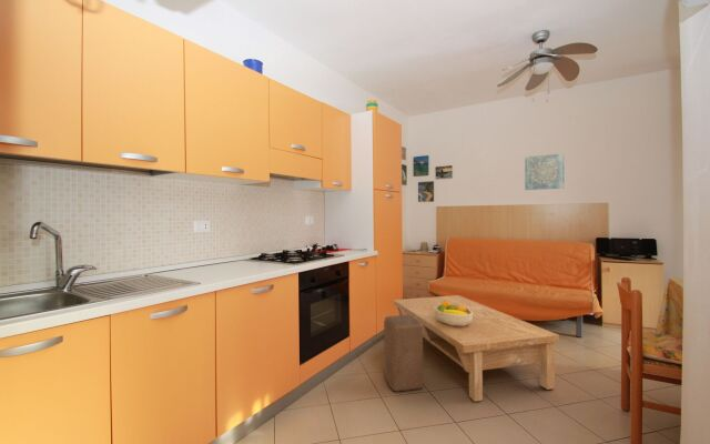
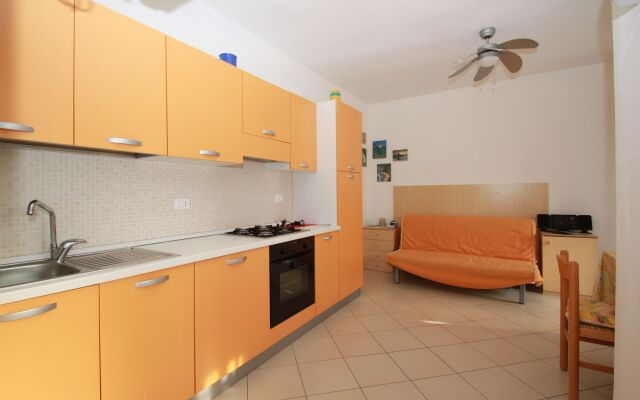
- fruit bowl [434,301,474,326]
- wall art [524,152,566,191]
- stool [383,314,424,393]
- coffee table [393,294,560,403]
